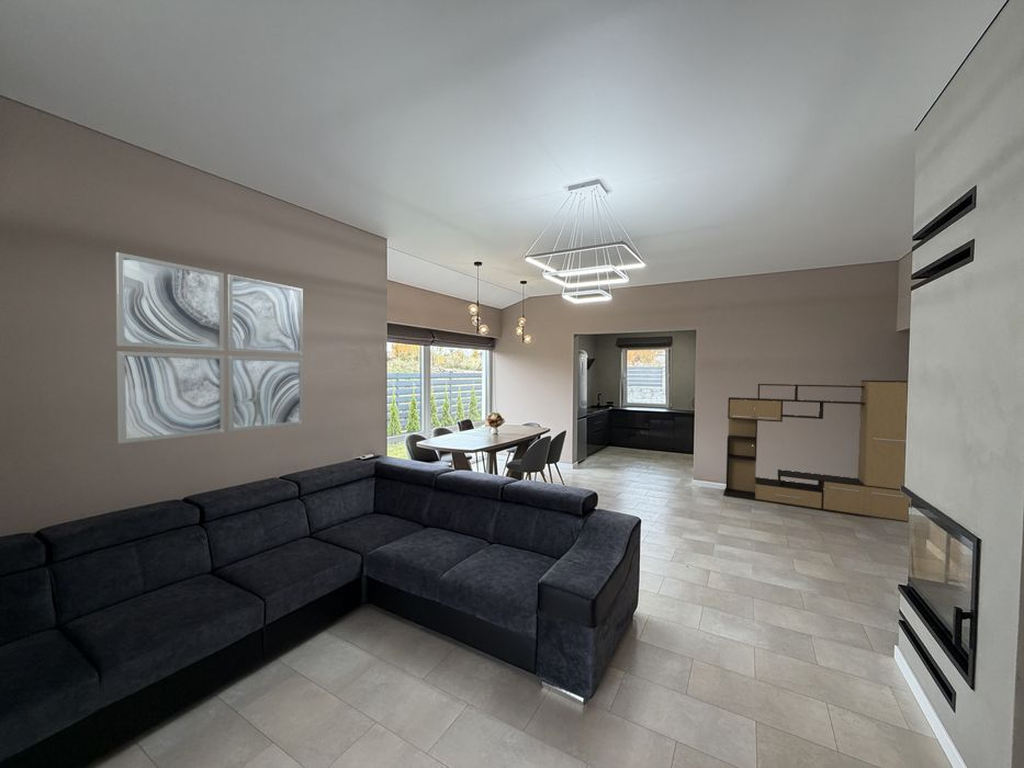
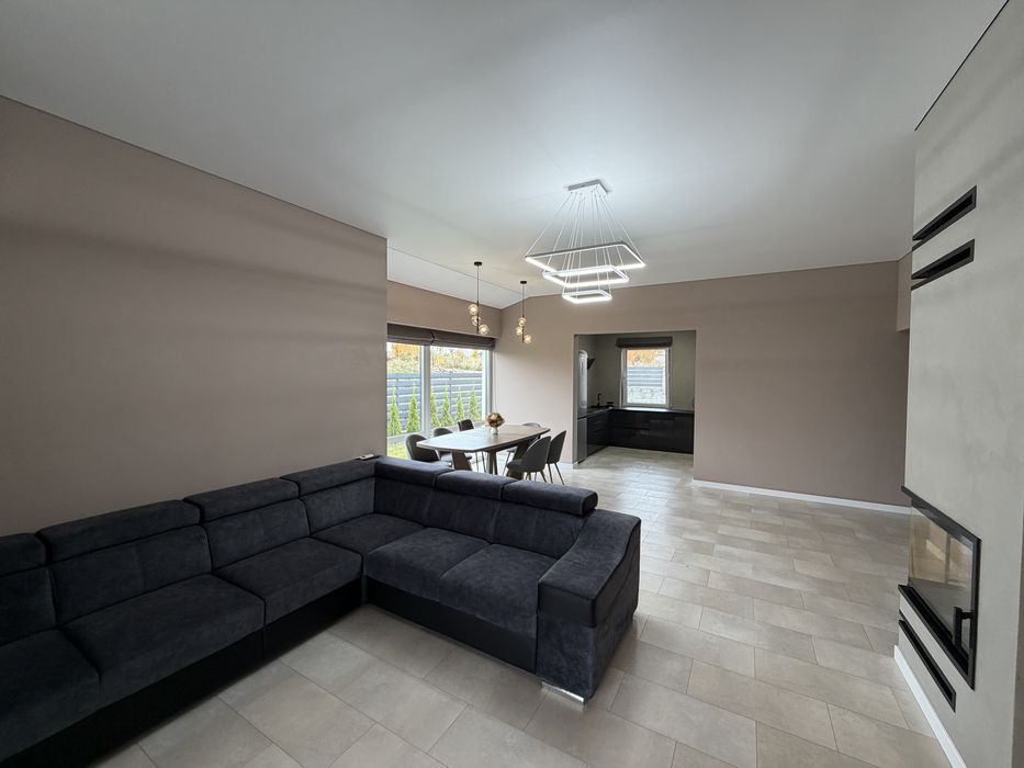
- media console [722,380,910,523]
- wall art [114,251,304,444]
